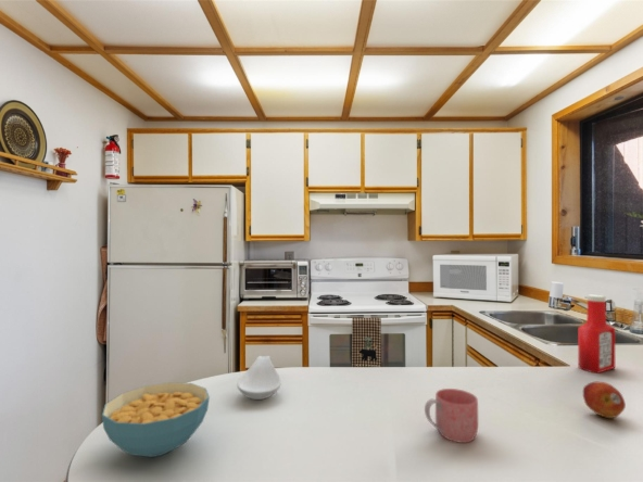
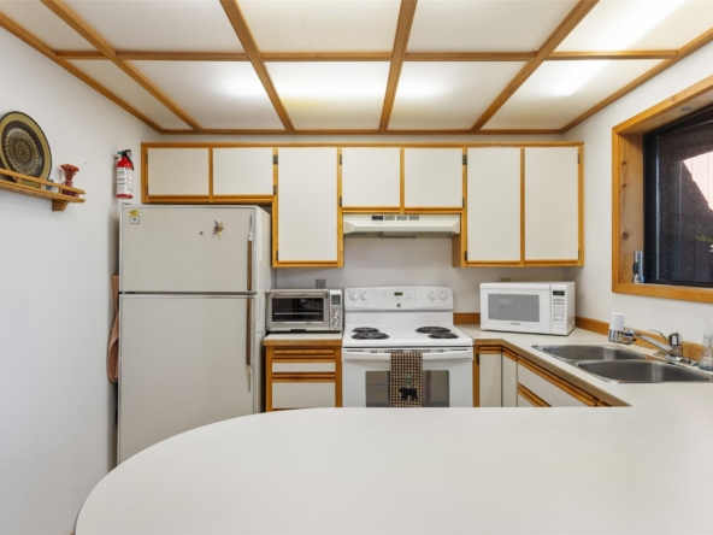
- cereal bowl [101,381,211,458]
- spoon rest [236,355,282,401]
- fruit [582,381,627,419]
- soap bottle [577,294,617,375]
- mug [424,388,479,444]
